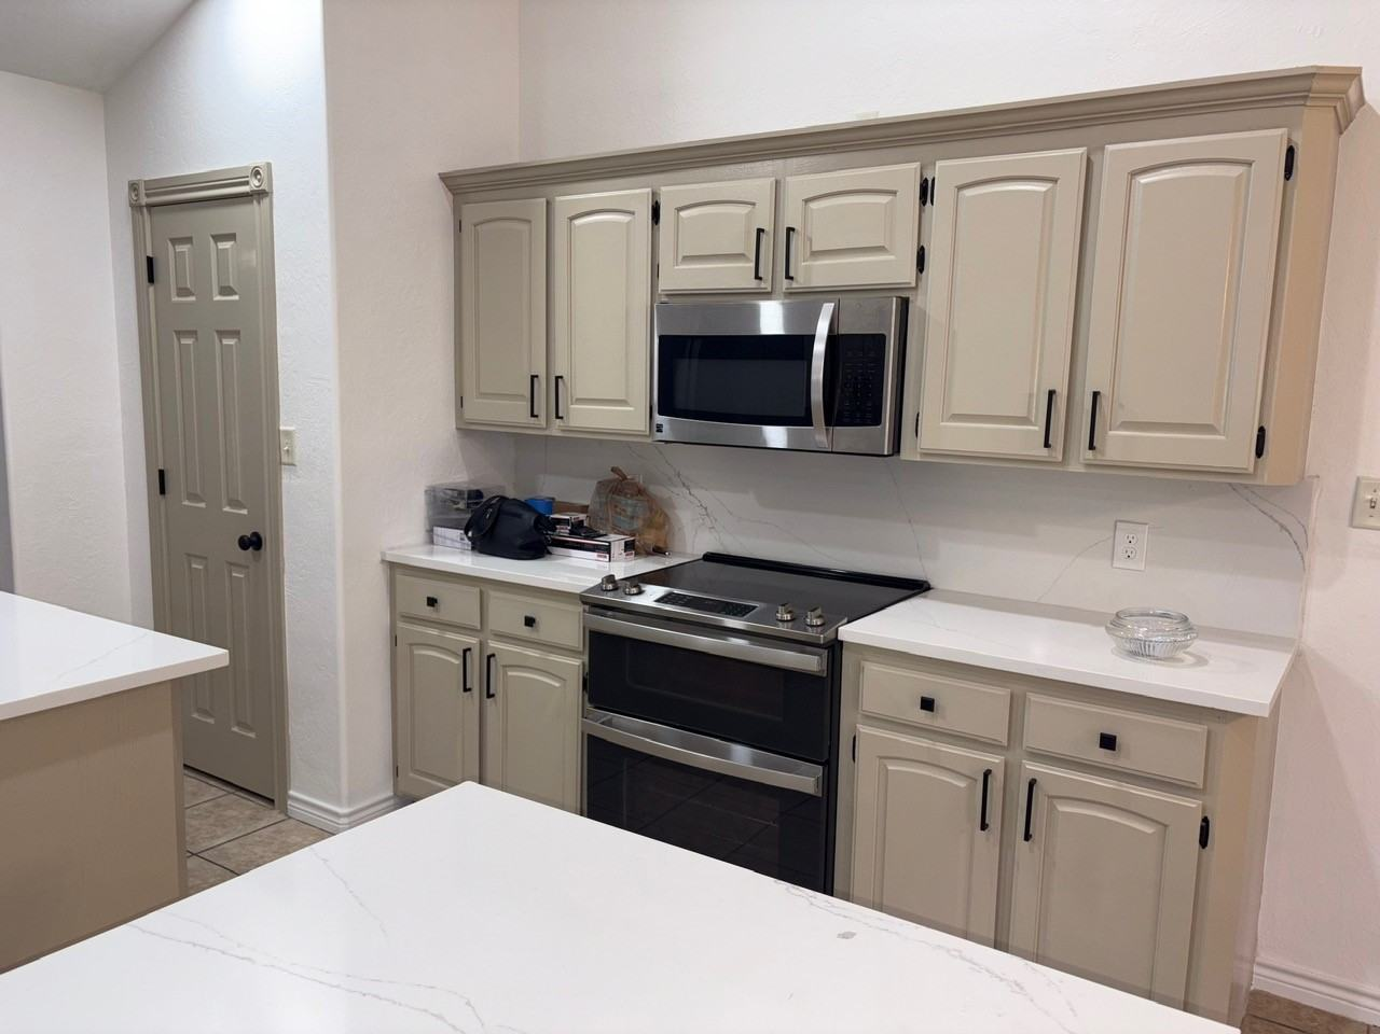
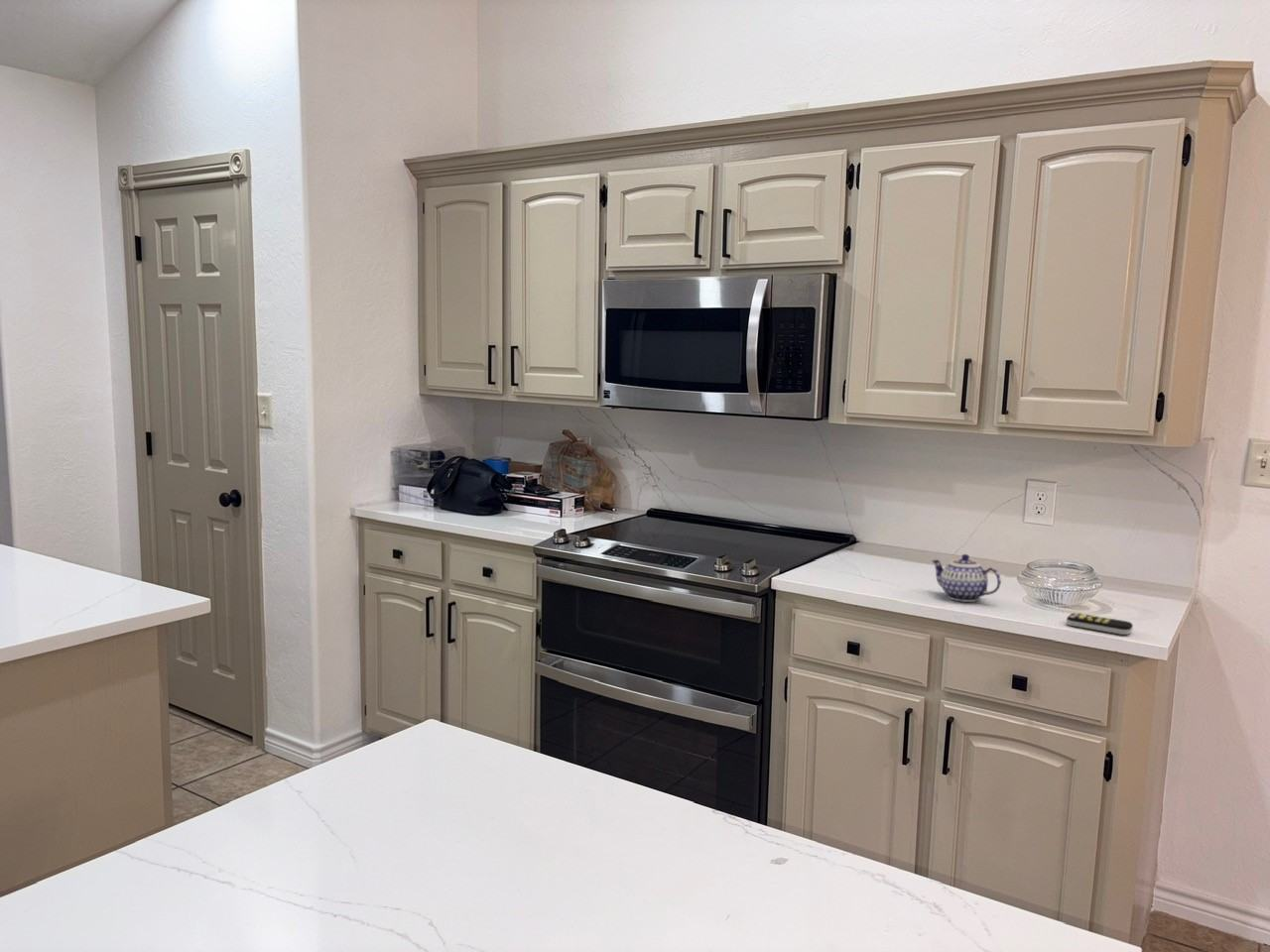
+ remote control [1066,612,1134,636]
+ teapot [931,553,1002,603]
